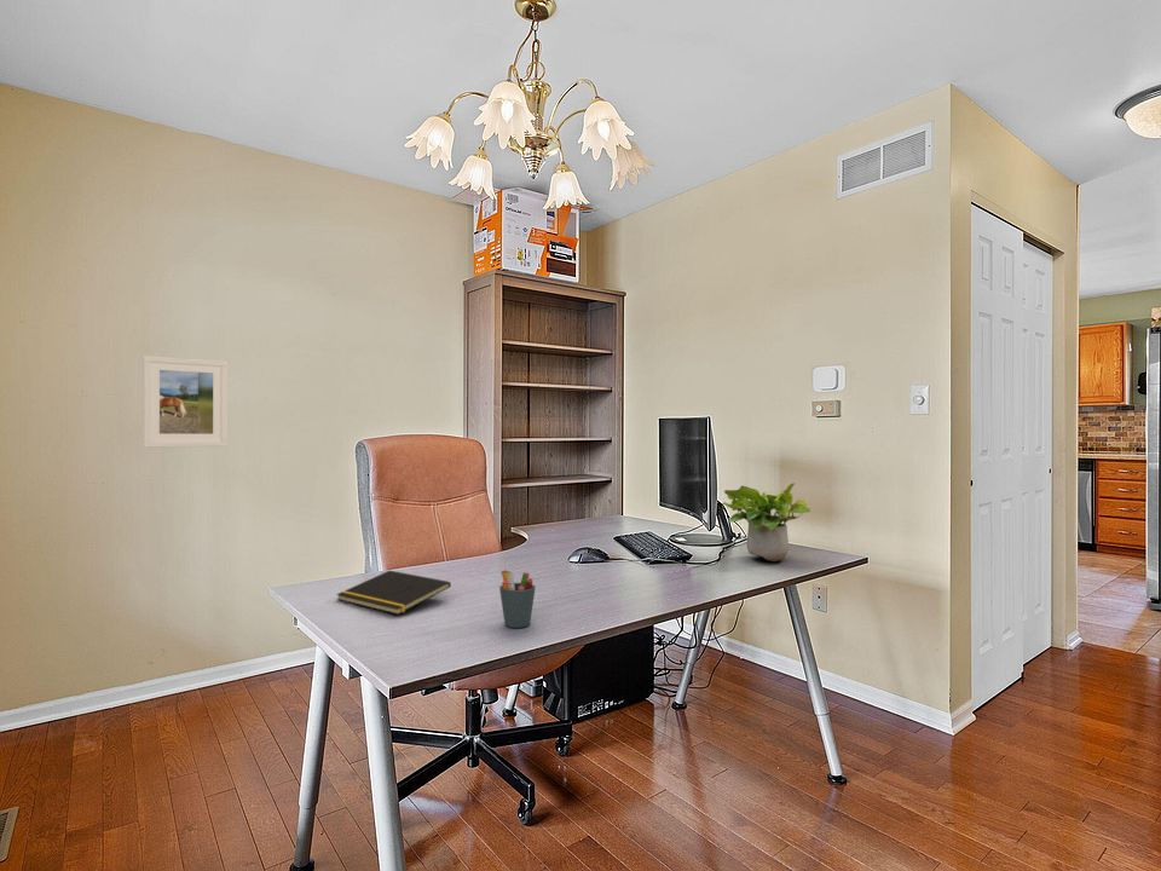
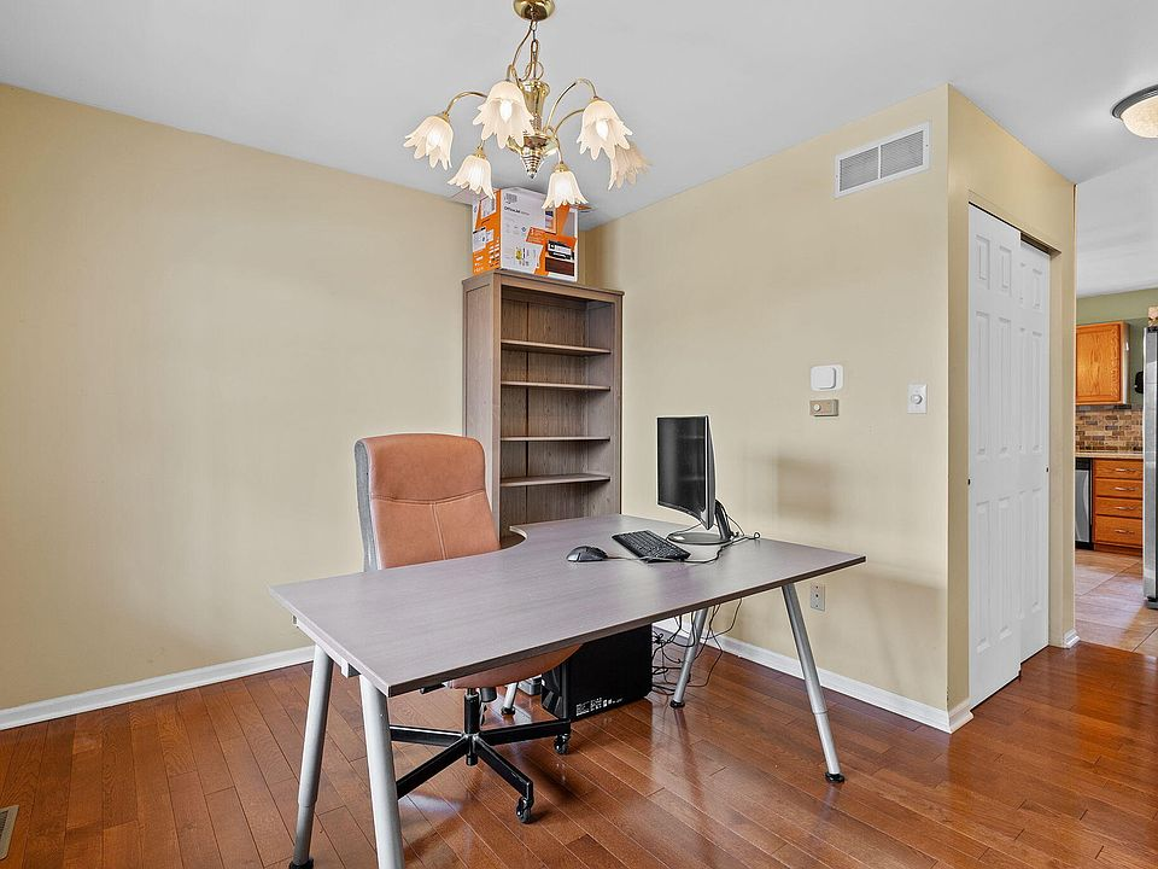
- potted plant [721,481,811,564]
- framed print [141,354,229,449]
- notepad [335,570,452,616]
- pen holder [498,569,537,629]
